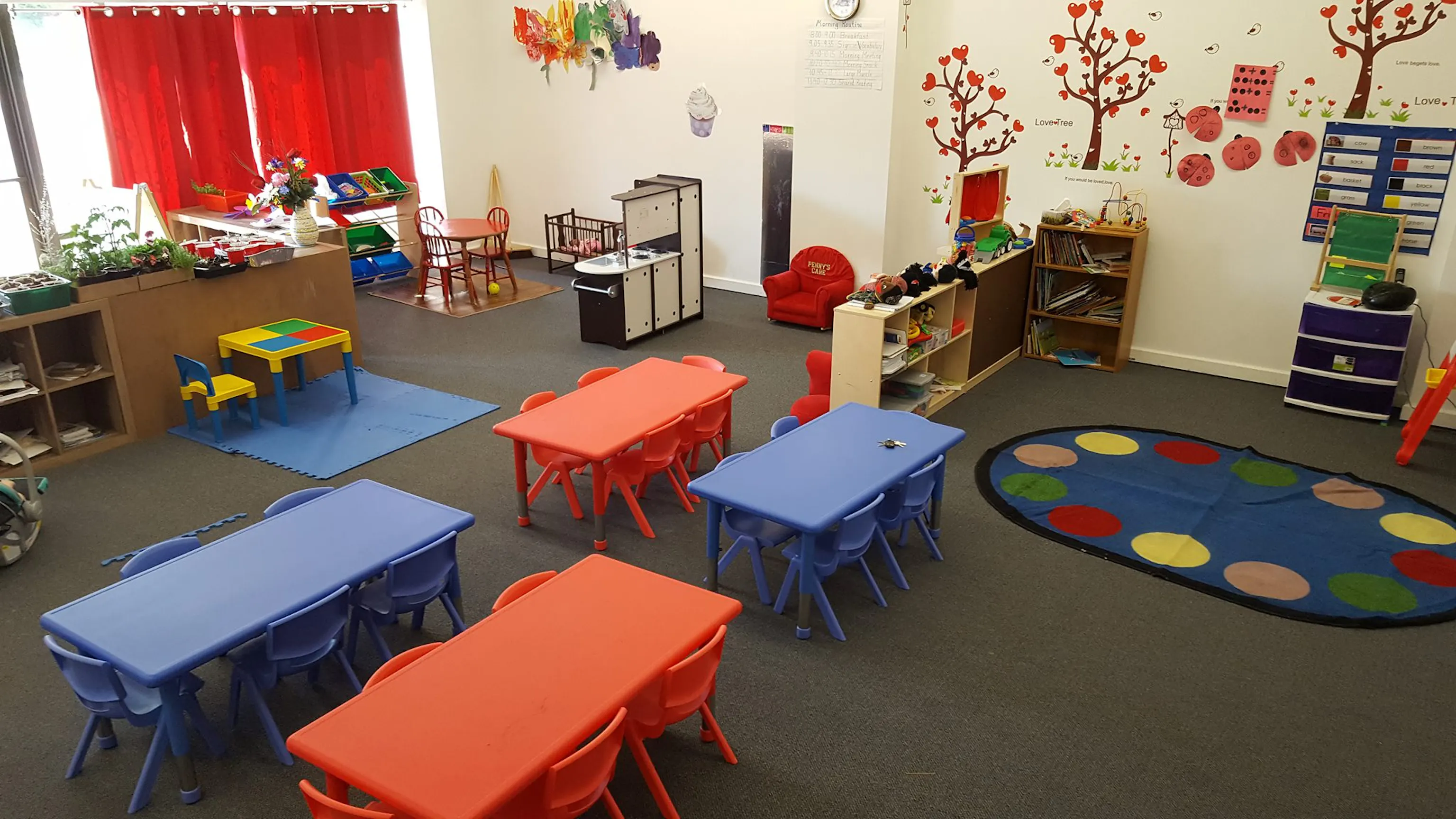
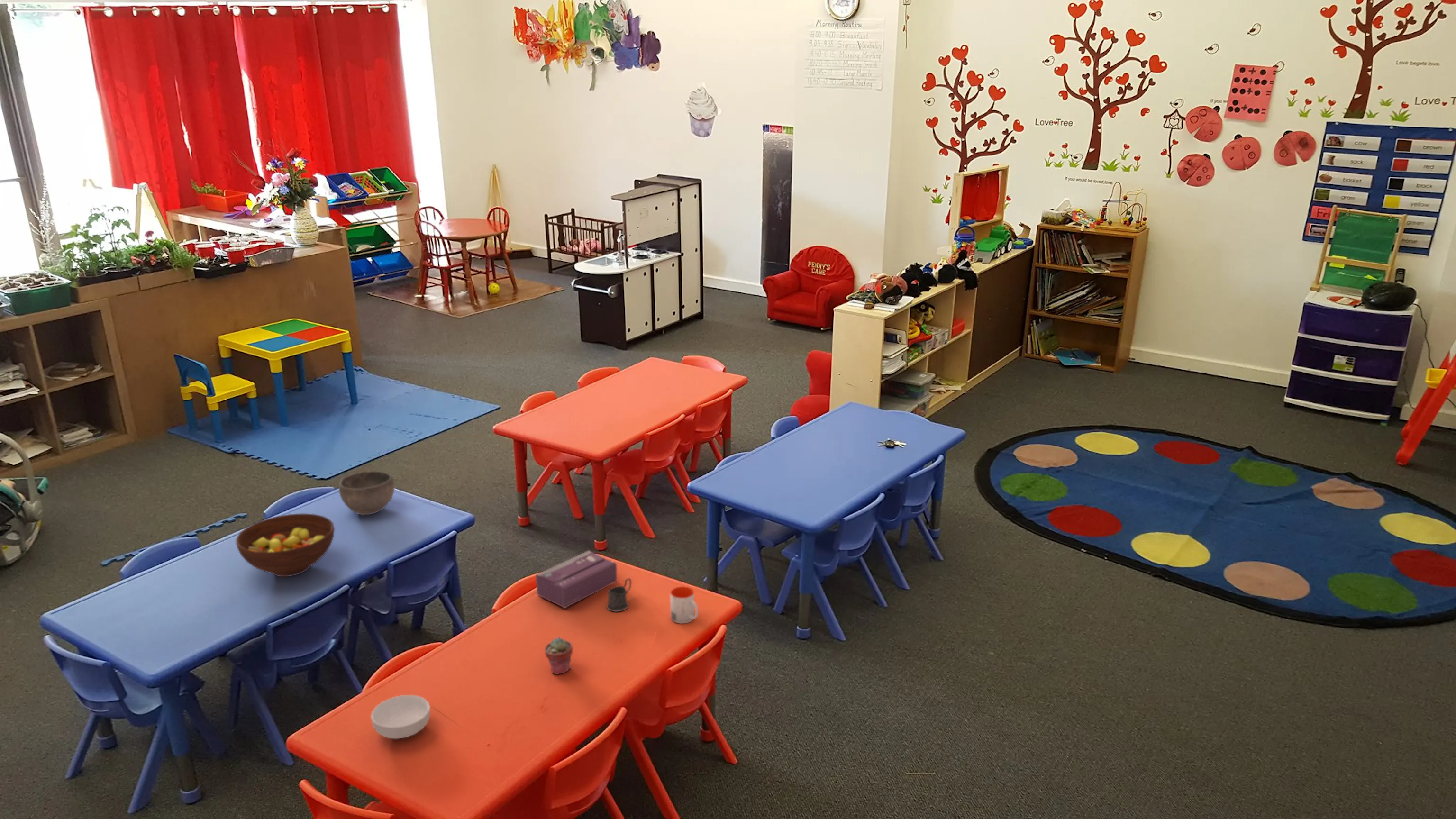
+ bowl [338,471,395,515]
+ potted succulent [544,637,573,675]
+ mug [606,578,632,612]
+ tissue box [535,550,617,609]
+ mug [670,586,699,624]
+ cereal bowl [371,694,431,739]
+ fruit bowl [236,513,335,577]
